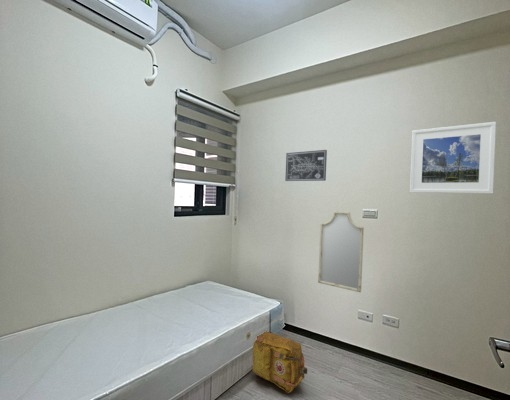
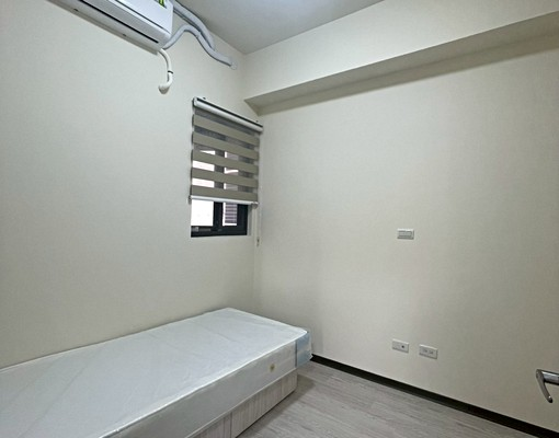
- wall art [284,149,328,182]
- backpack [252,330,308,394]
- home mirror [317,210,365,293]
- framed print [409,121,497,195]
